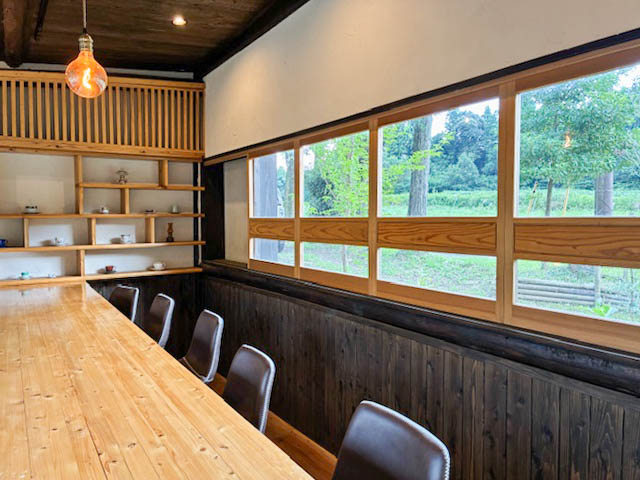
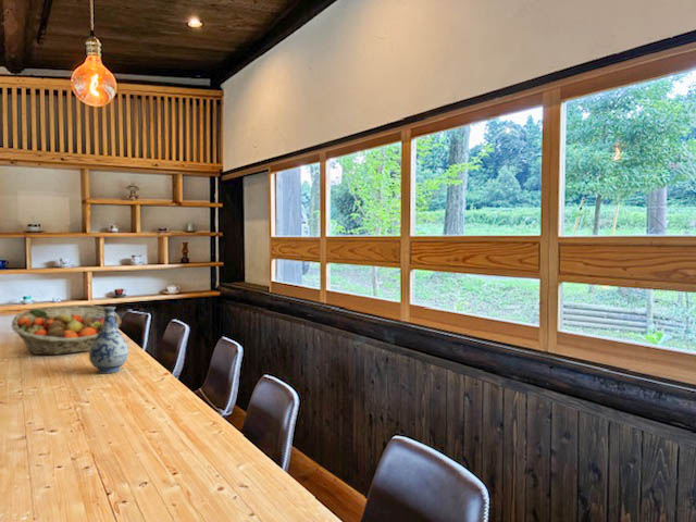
+ vase [88,306,129,374]
+ fruit basket [11,303,123,356]
